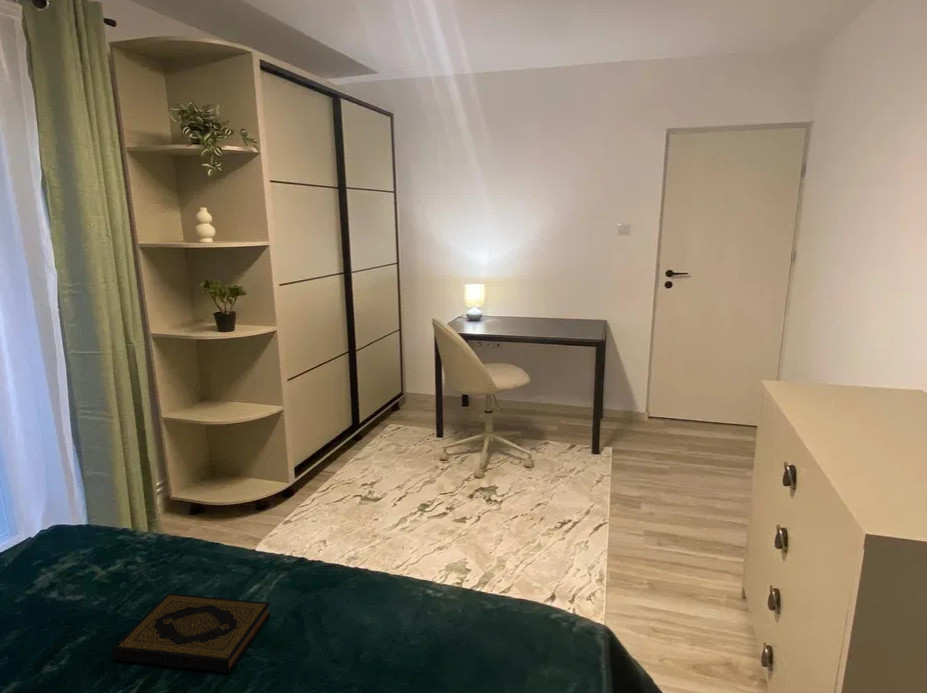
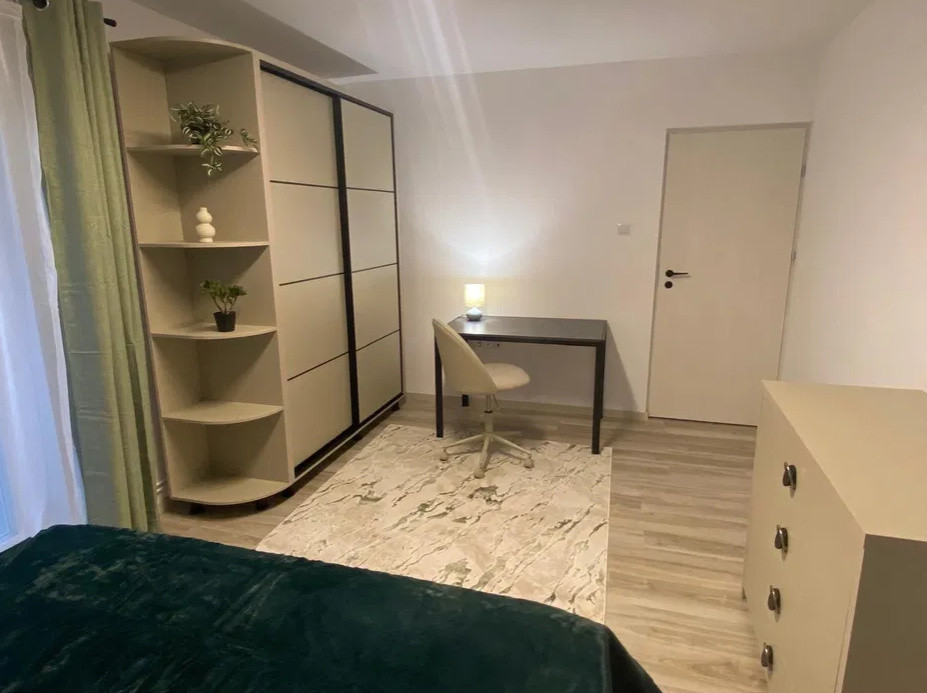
- hardback book [112,592,272,674]
